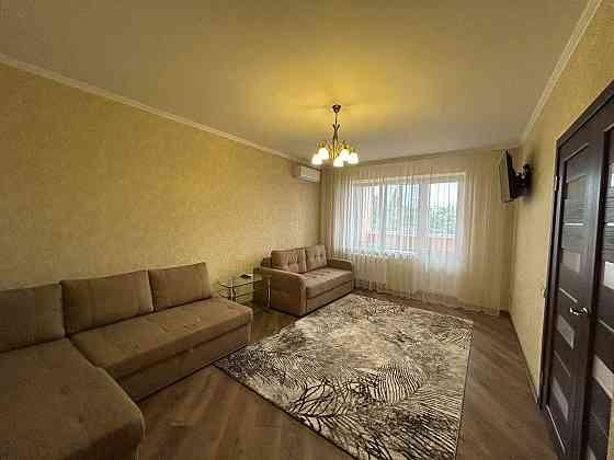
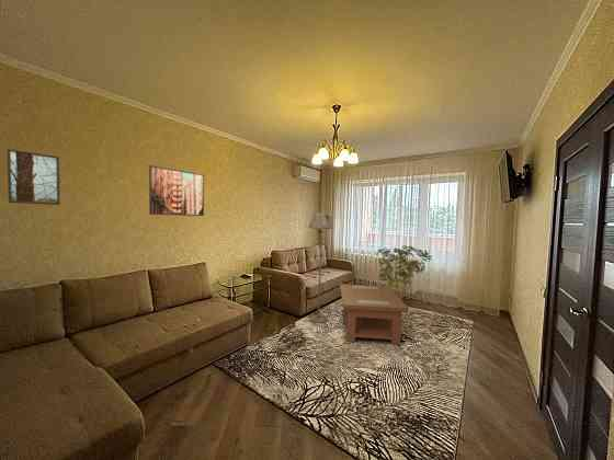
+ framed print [148,164,205,217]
+ coffee table [339,283,409,346]
+ floor lamp [308,211,334,324]
+ shrub [376,244,433,301]
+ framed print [5,148,61,206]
